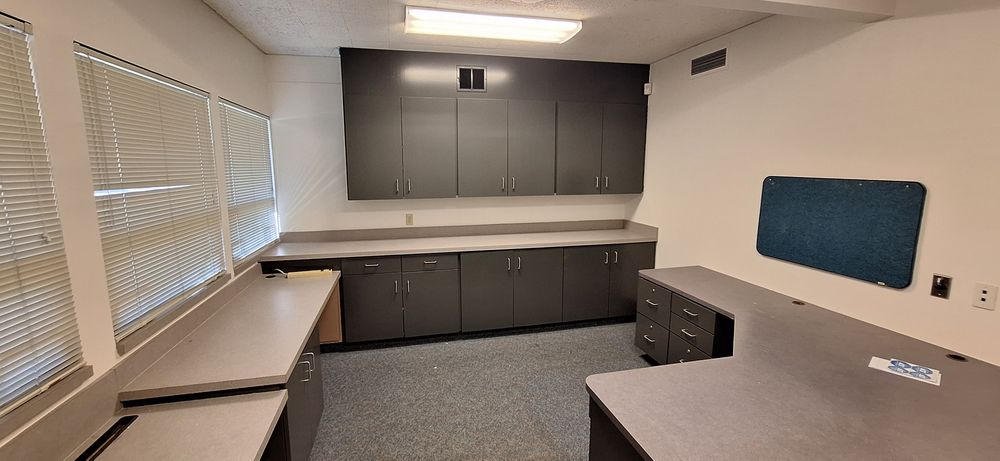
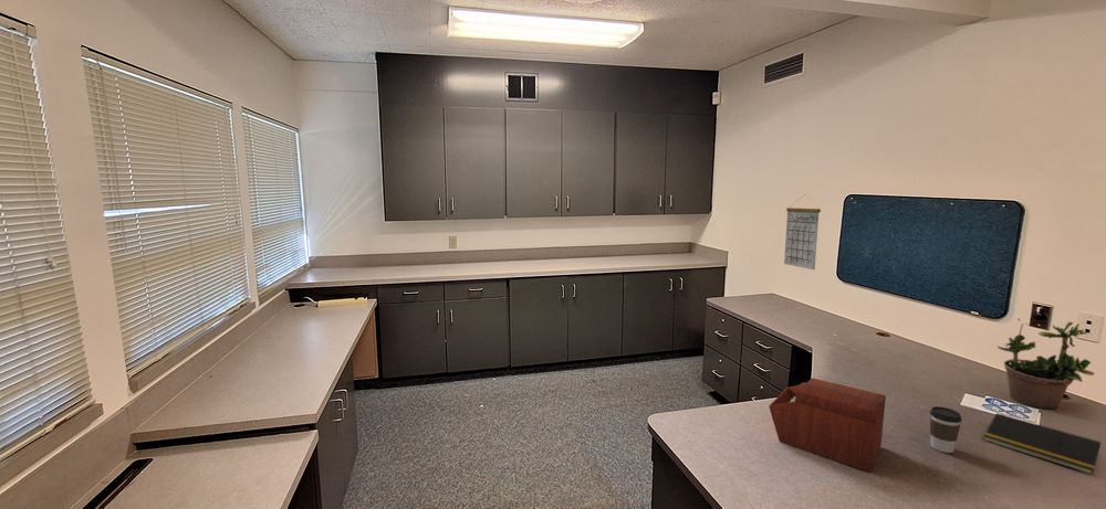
+ sewing box [768,377,887,474]
+ coffee cup [929,405,962,454]
+ potted plant [997,315,1095,410]
+ calendar [783,193,822,271]
+ notepad [982,412,1103,476]
